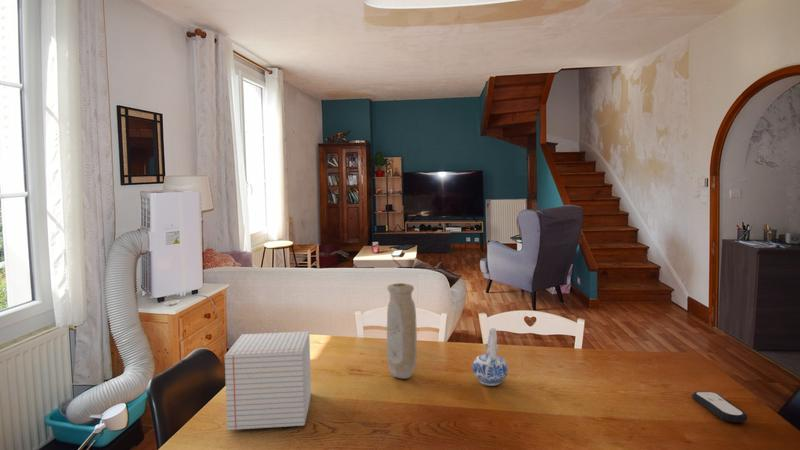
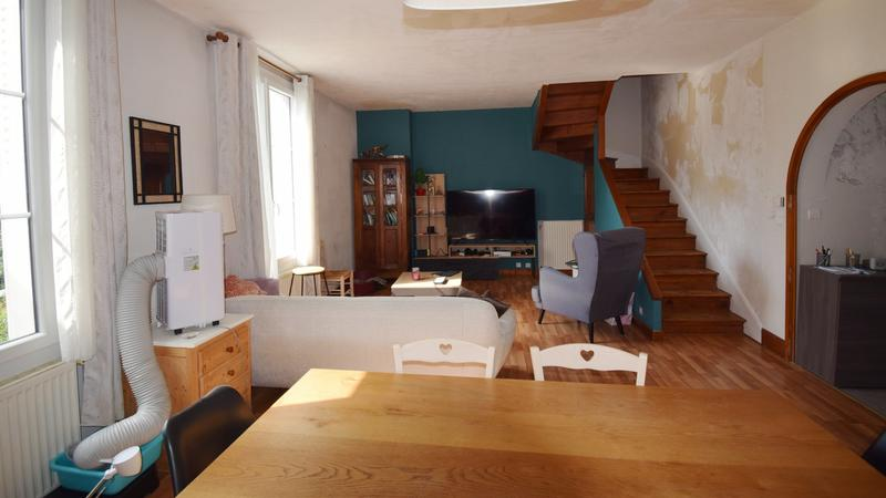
- vase [386,282,418,380]
- ceramic pitcher [472,327,509,387]
- notepad [224,331,312,431]
- remote control [691,391,748,423]
